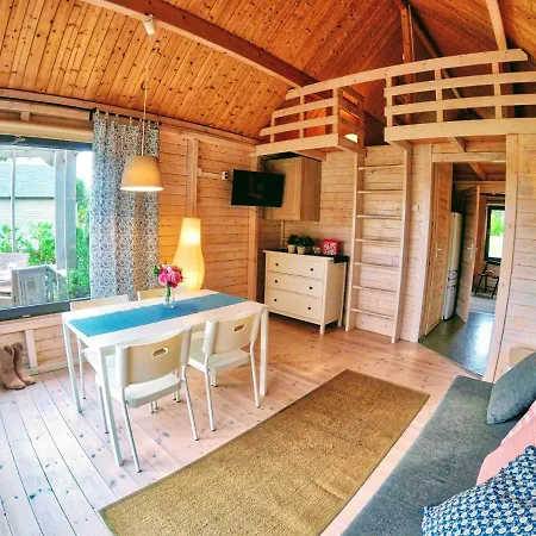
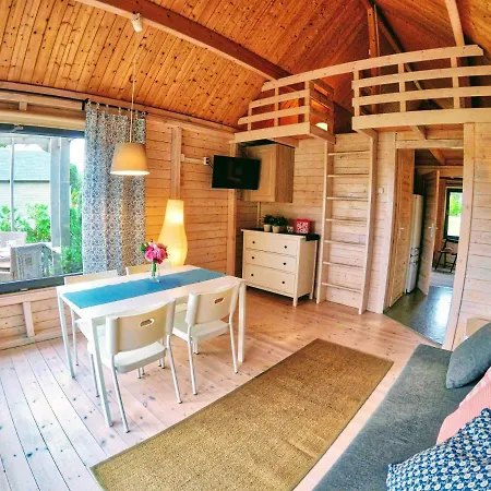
- boots [0,341,37,389]
